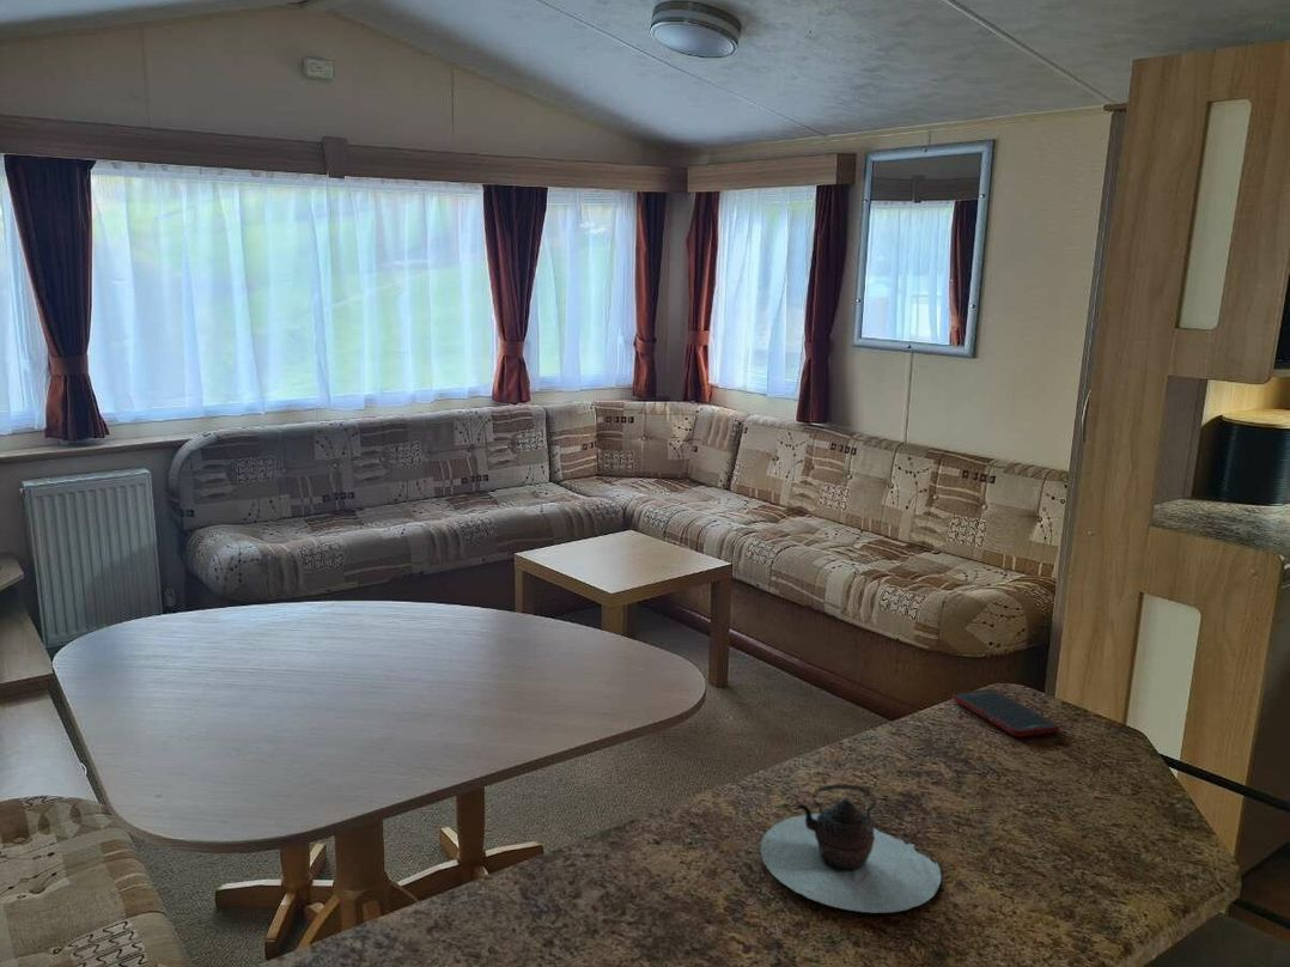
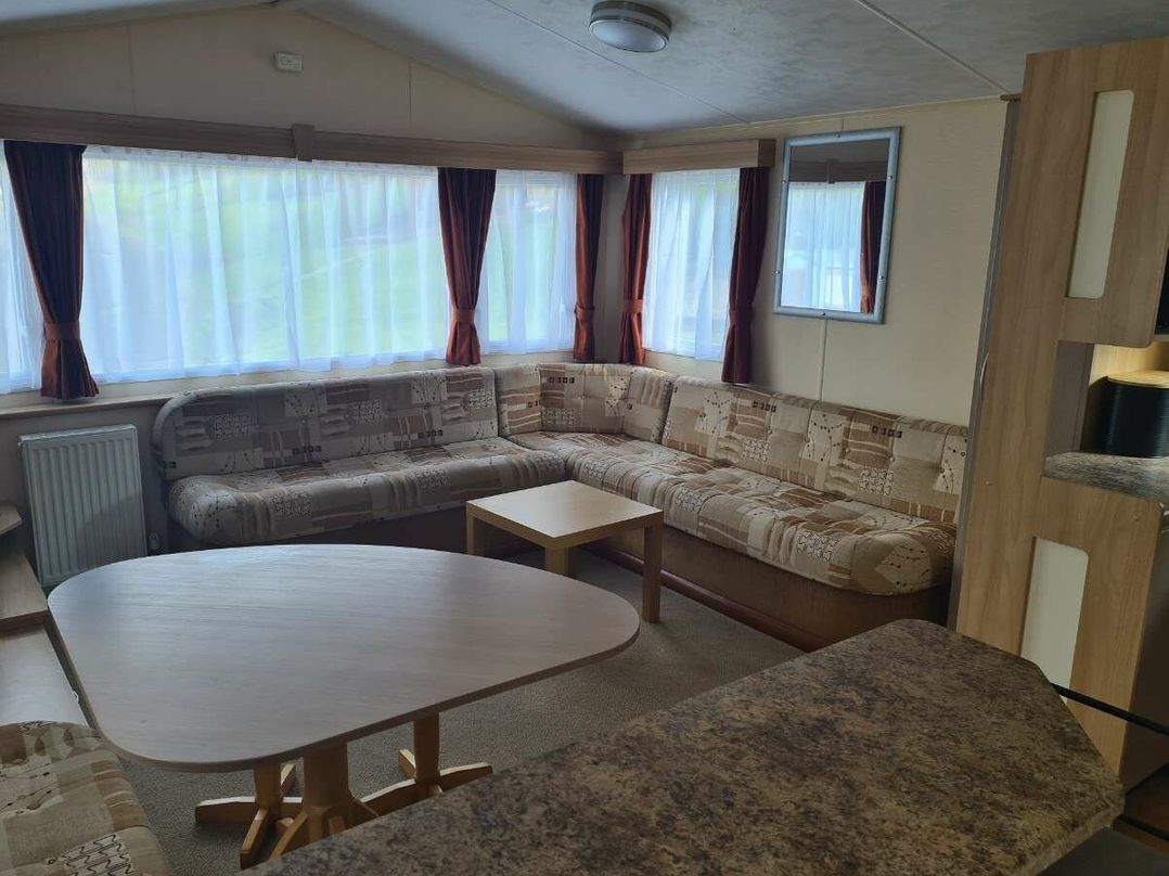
- teapot [759,783,943,914]
- cell phone [951,688,1060,737]
